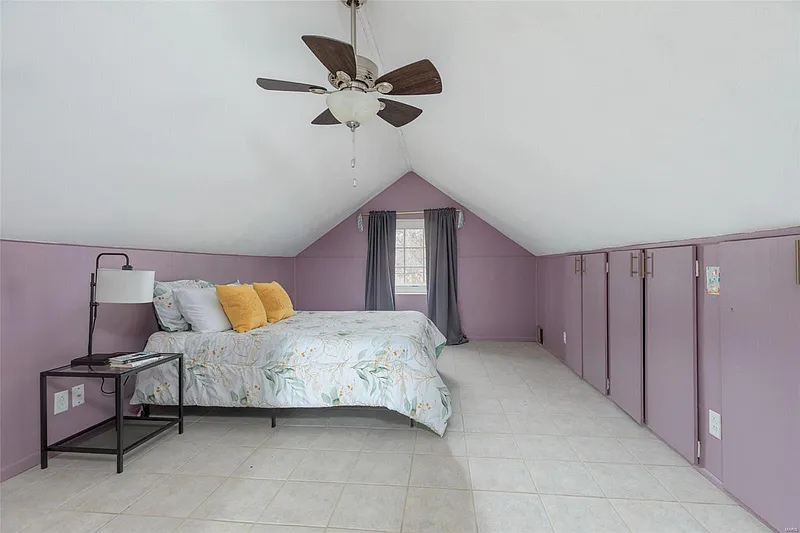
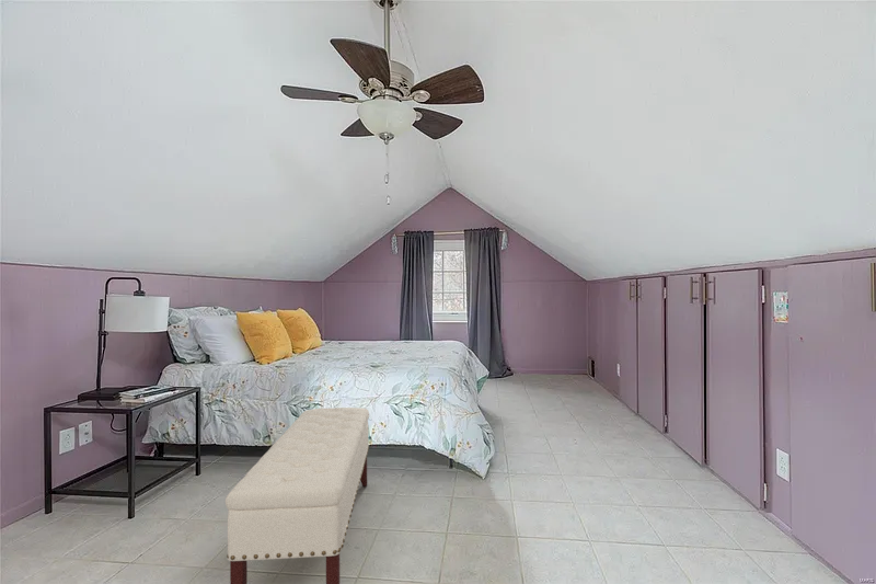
+ bench [224,406,370,584]
